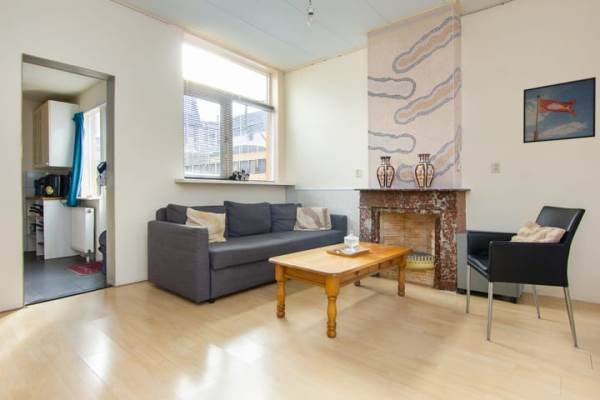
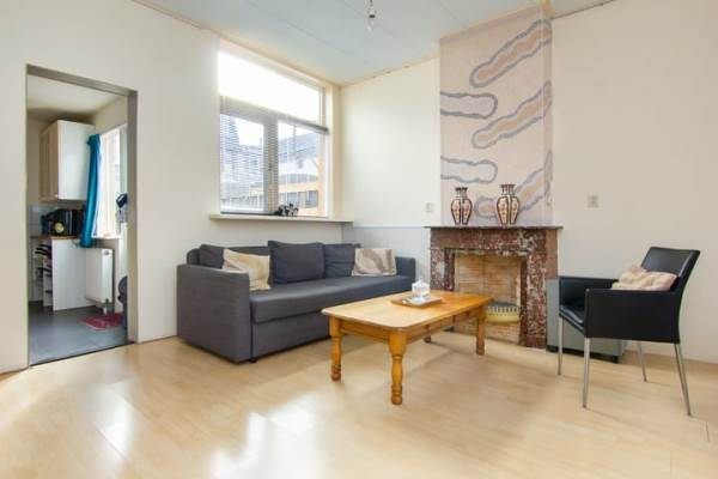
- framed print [522,76,597,144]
